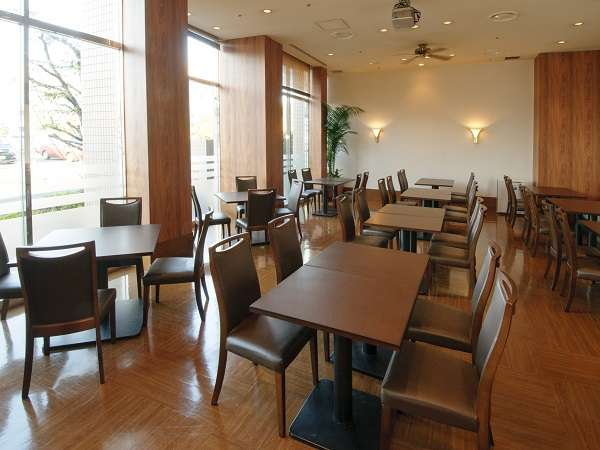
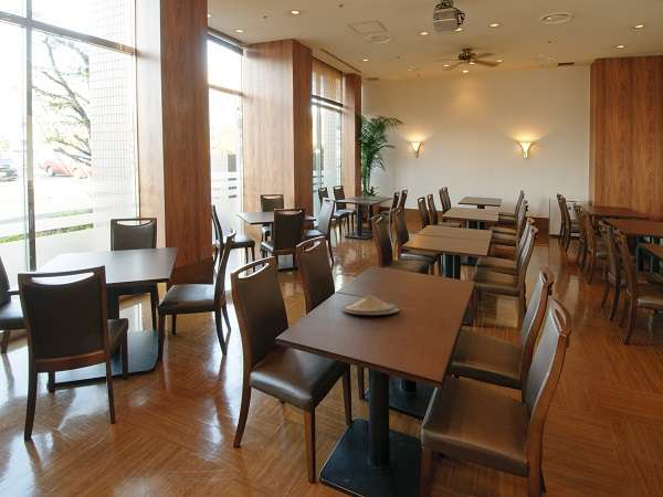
+ plate [341,295,400,316]
